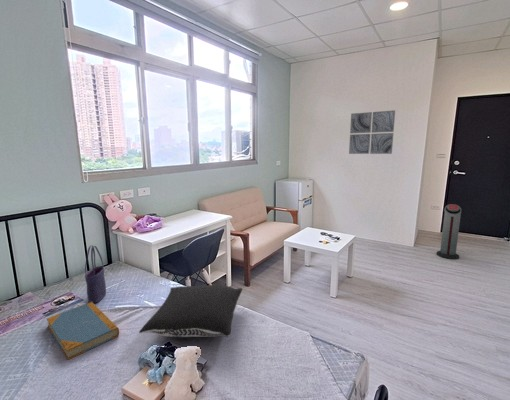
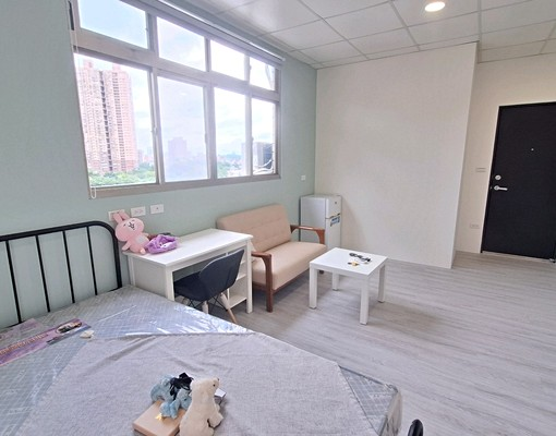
- air purifier [435,203,462,260]
- wall art [348,109,396,155]
- tote bag [84,244,107,304]
- pillow [138,284,243,338]
- book [46,302,120,361]
